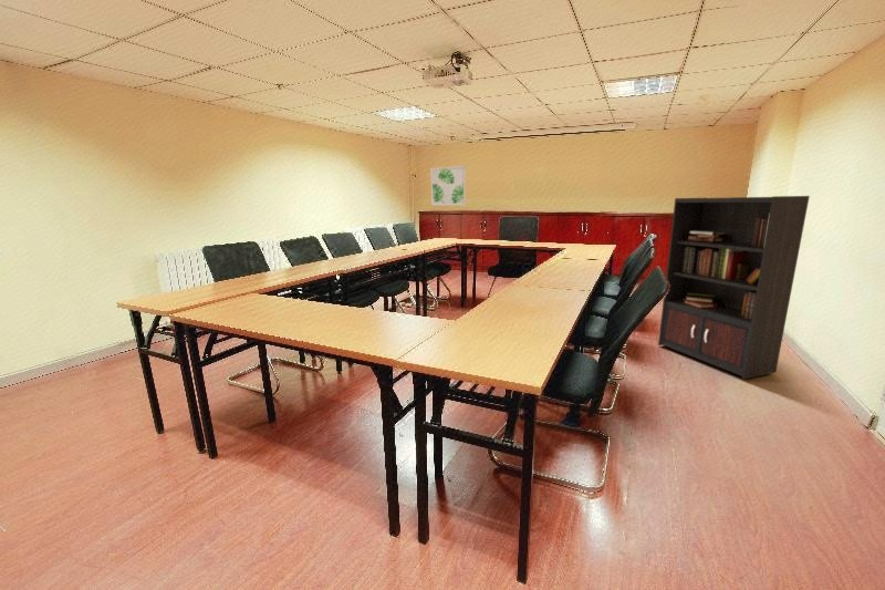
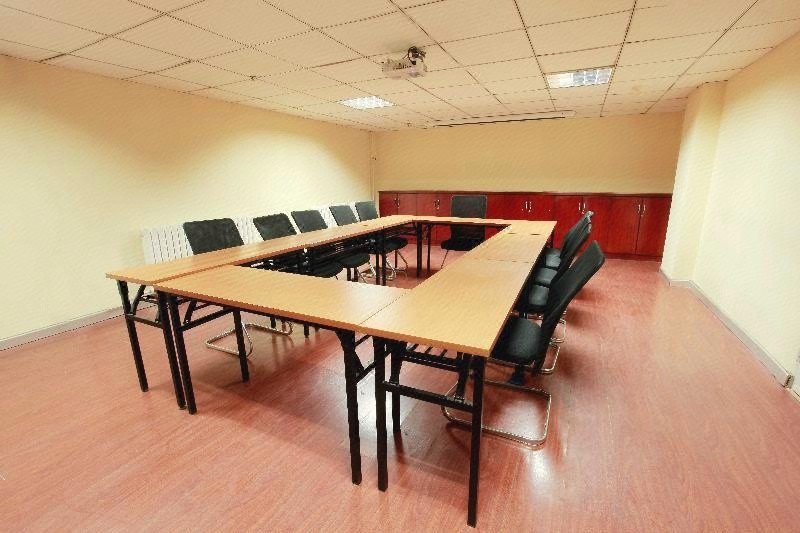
- bookcase [657,195,811,380]
- wall art [429,165,467,207]
